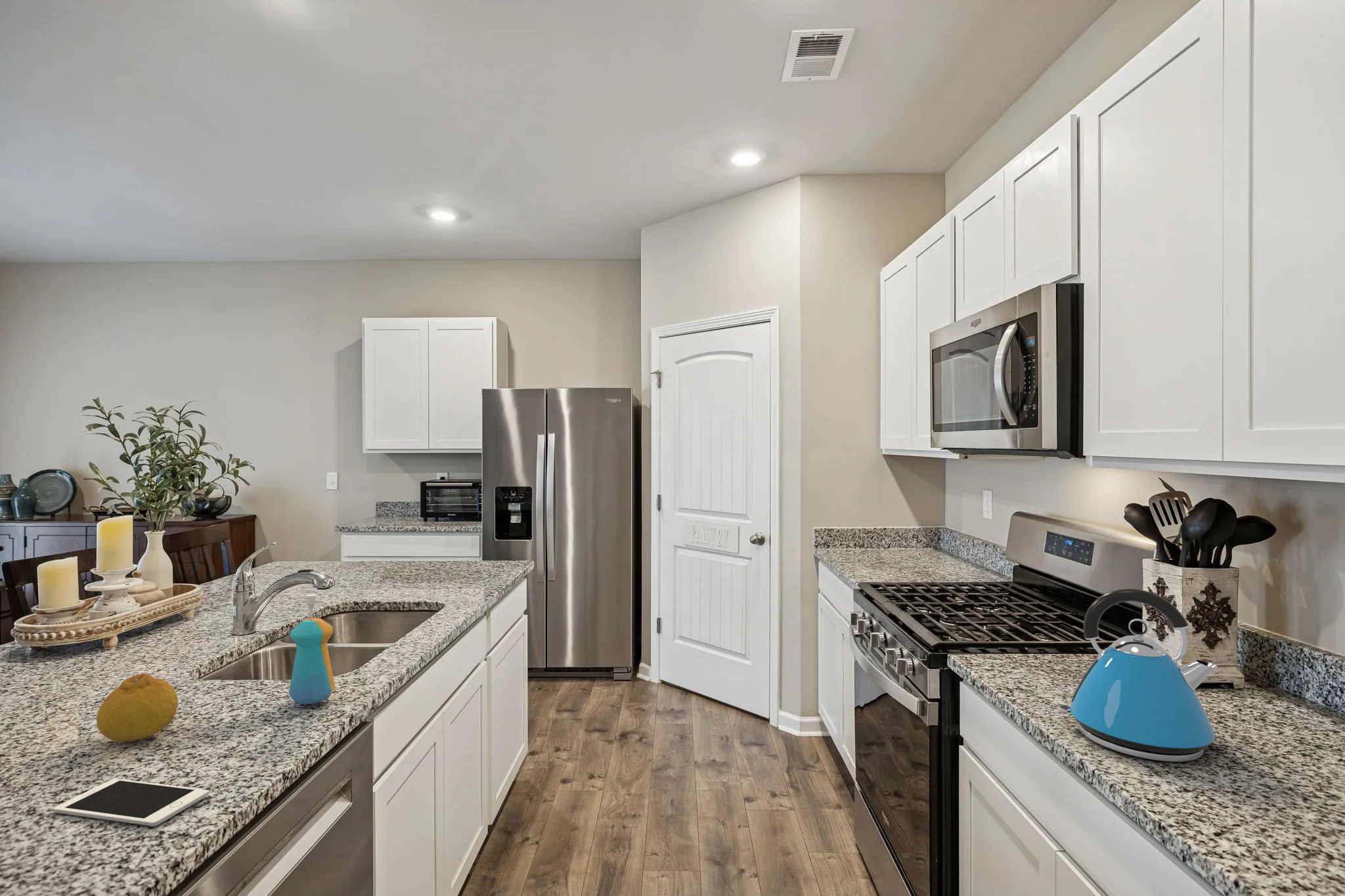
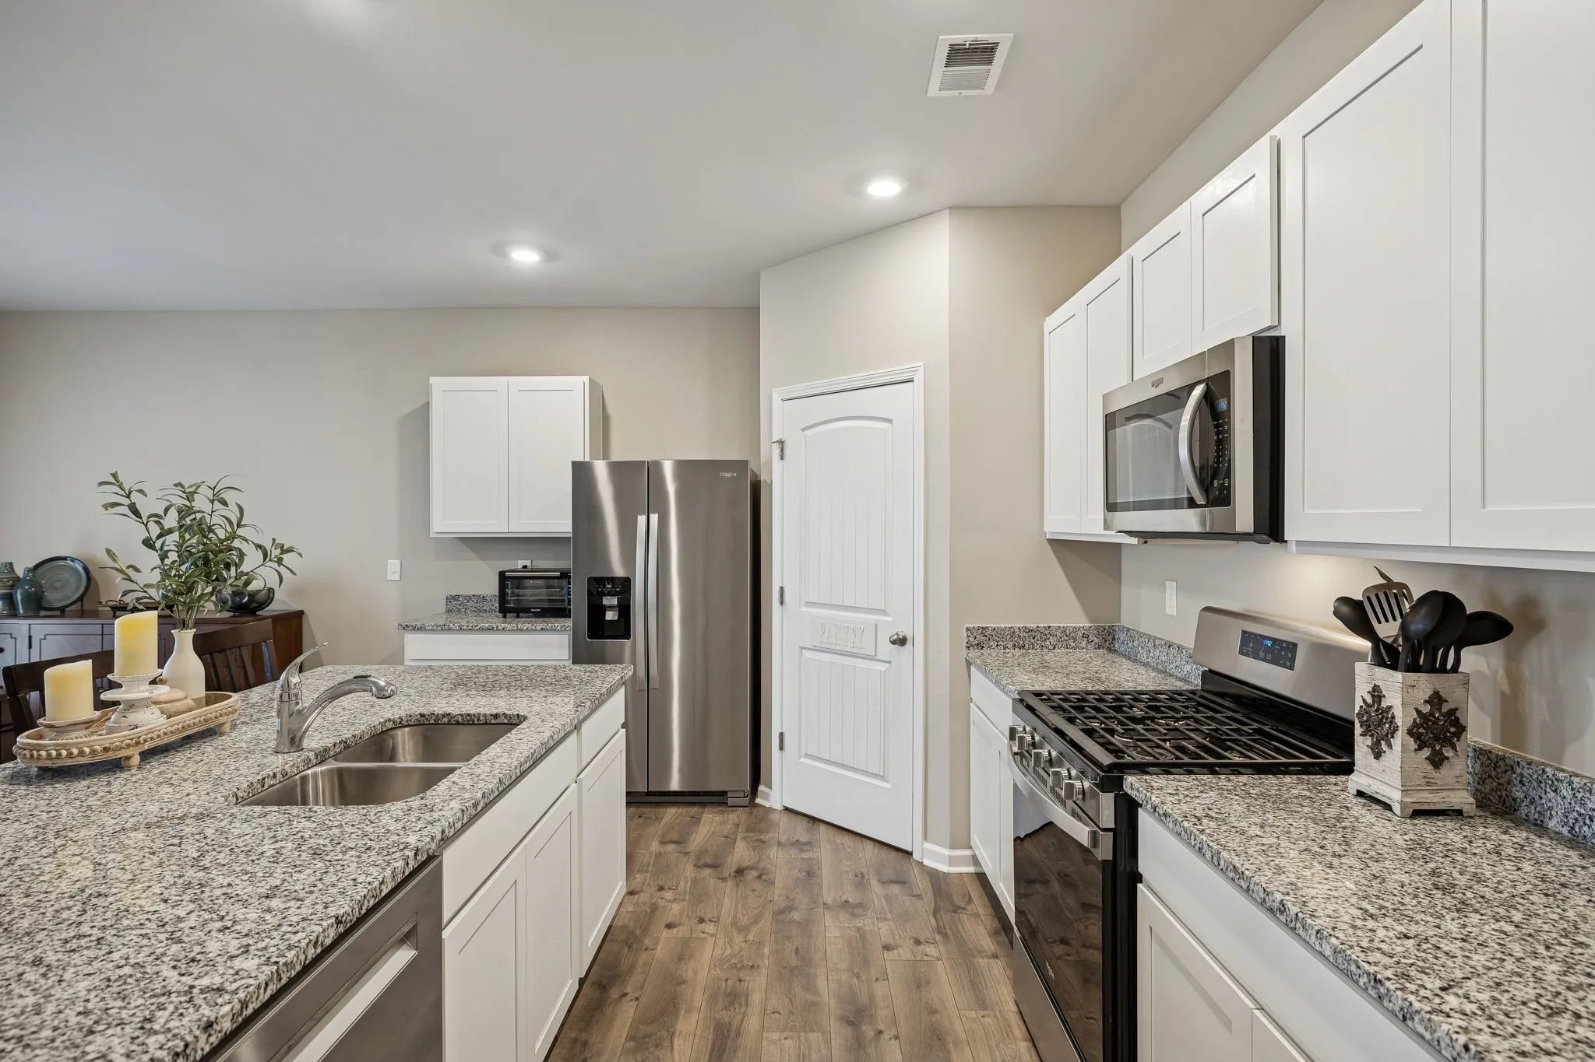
- cell phone [53,779,209,827]
- soap dispenser [288,593,336,705]
- fruit [96,673,179,742]
- kettle [1057,588,1218,763]
